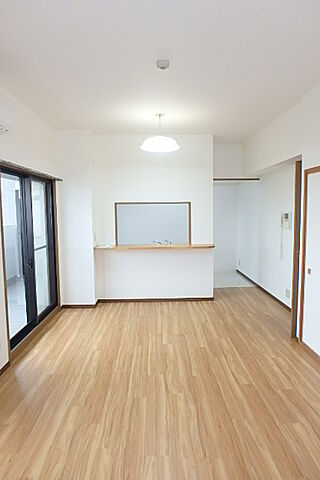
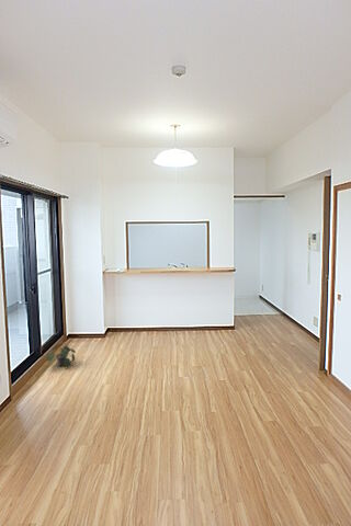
+ potted plant [45,343,77,368]
